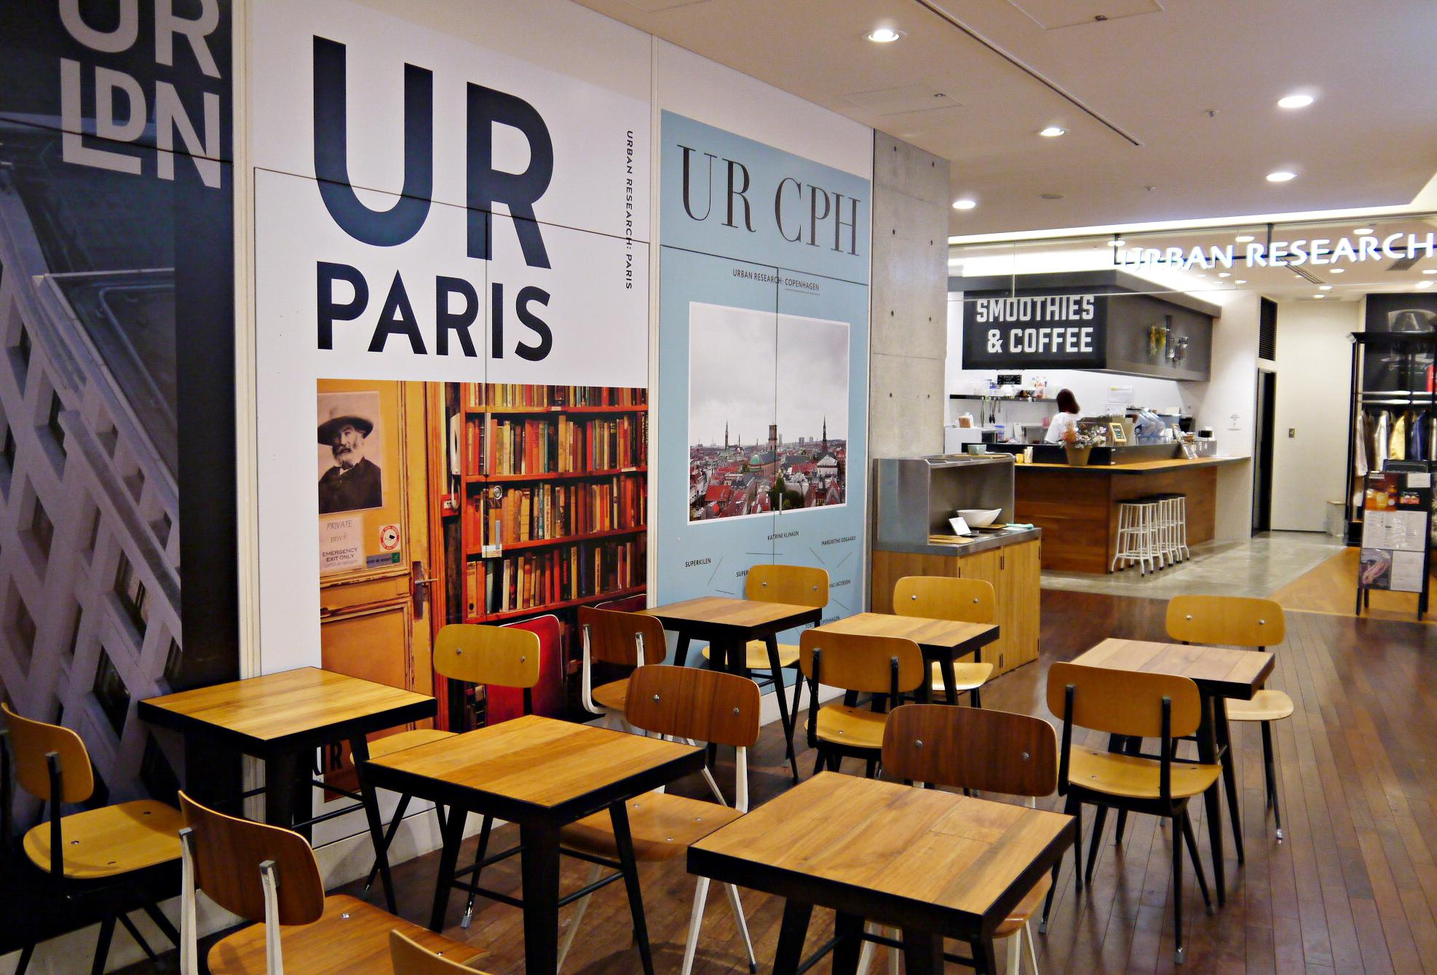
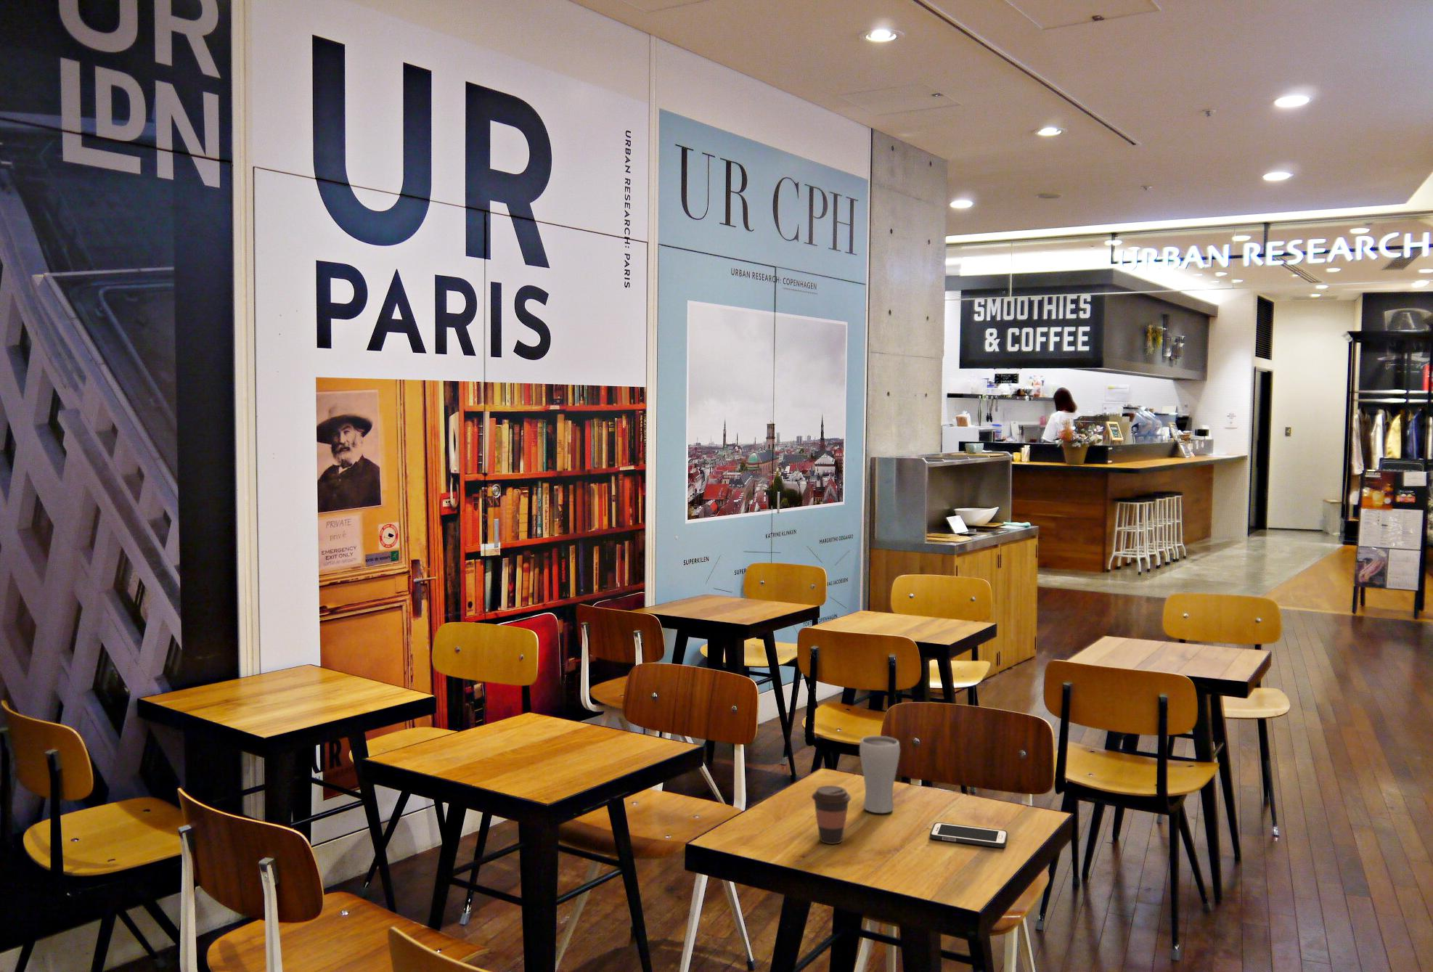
+ coffee cup [810,784,853,845]
+ drinking glass [859,736,900,814]
+ cell phone [930,821,1009,848]
